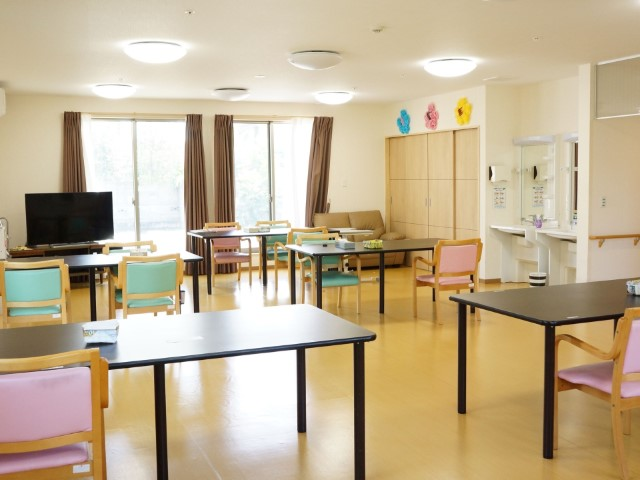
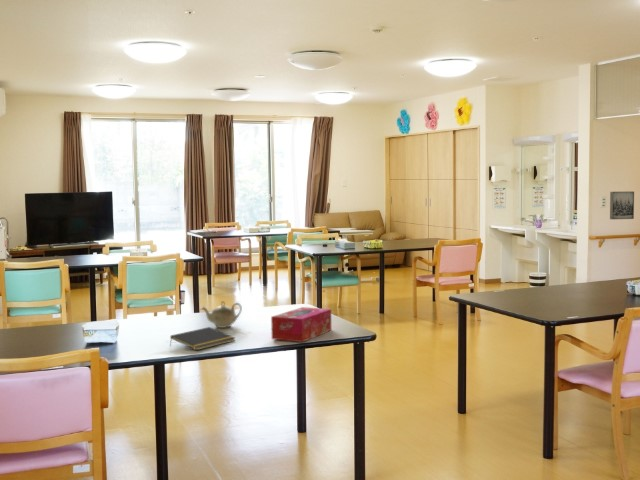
+ wall art [609,191,635,220]
+ notepad [169,326,236,351]
+ tissue box [270,306,332,343]
+ teapot [200,300,243,329]
